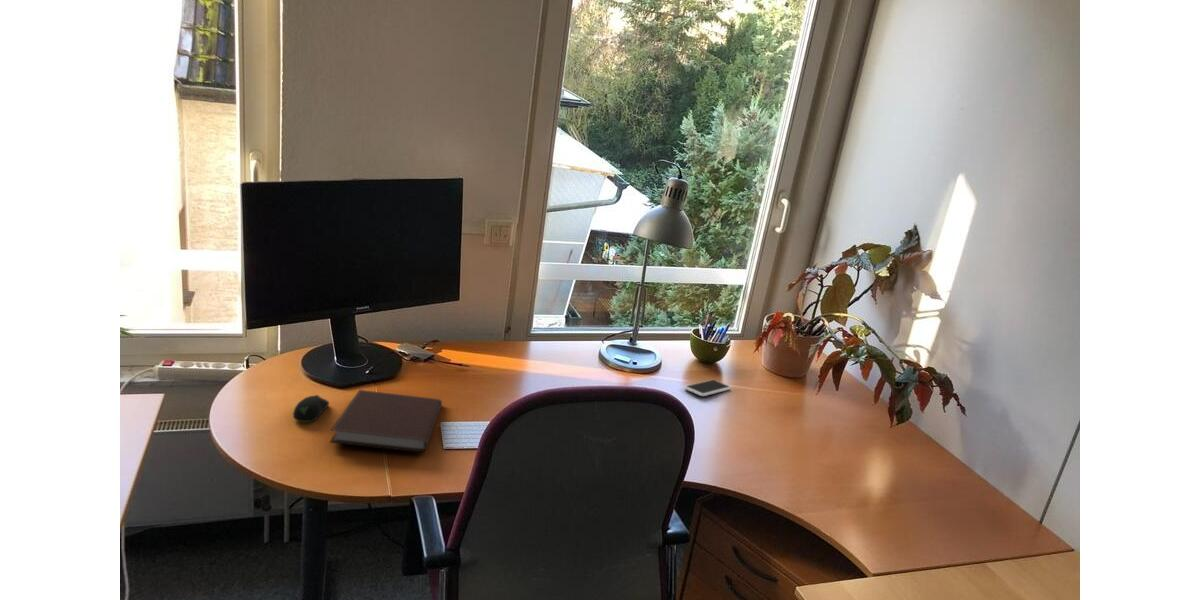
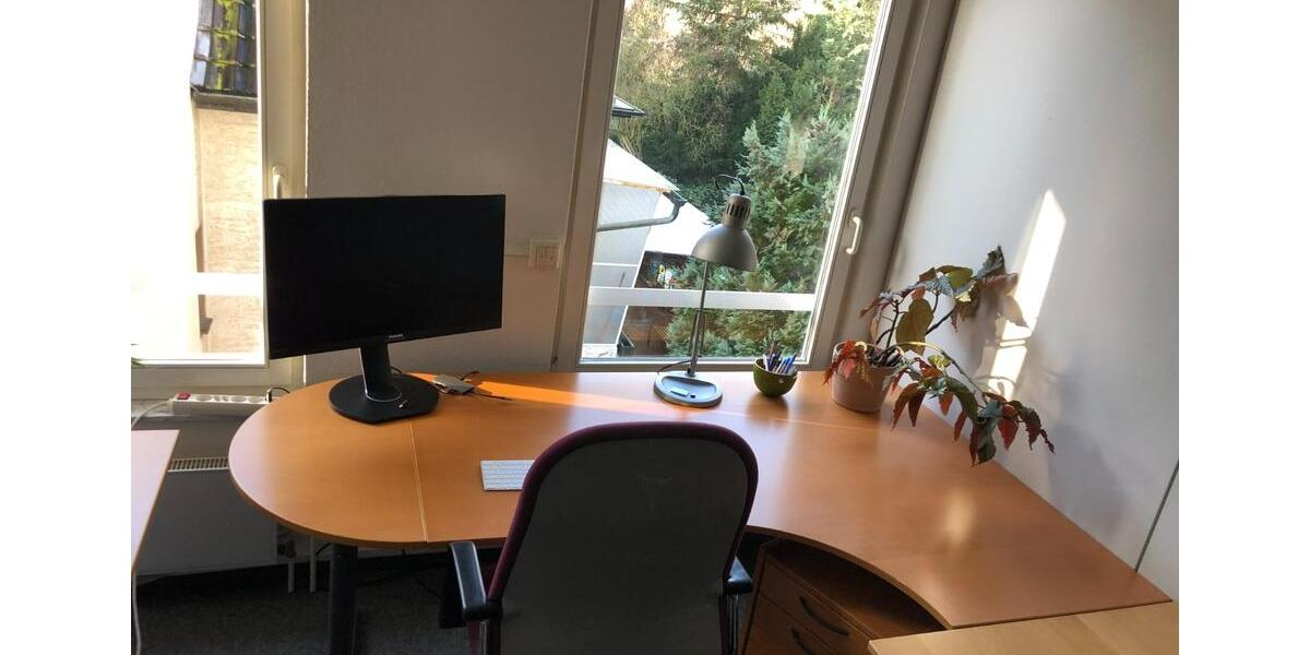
- computer mouse [293,394,330,423]
- notebook [329,389,443,453]
- smartphone [684,379,732,397]
